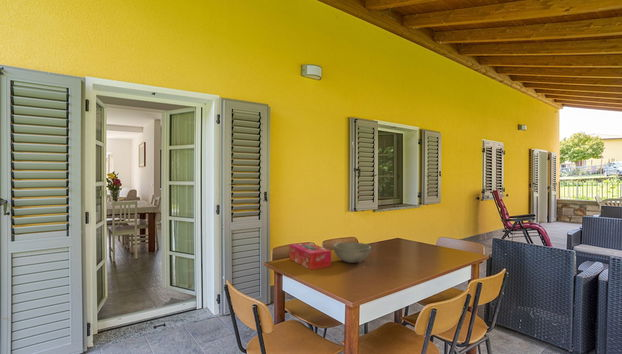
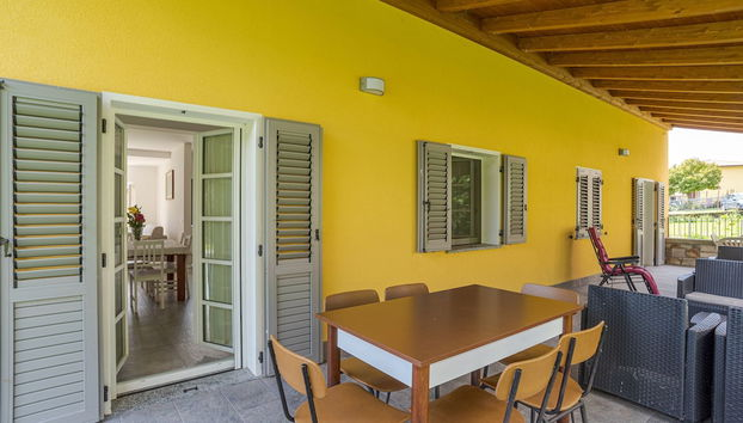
- tissue box [289,241,332,271]
- bowl [332,241,372,264]
